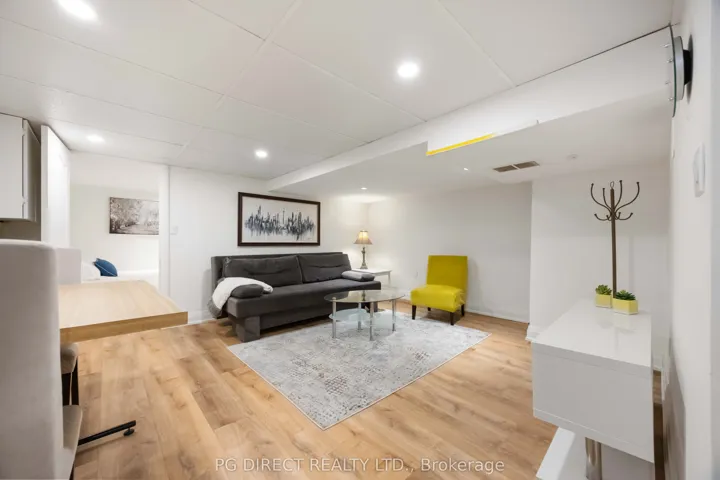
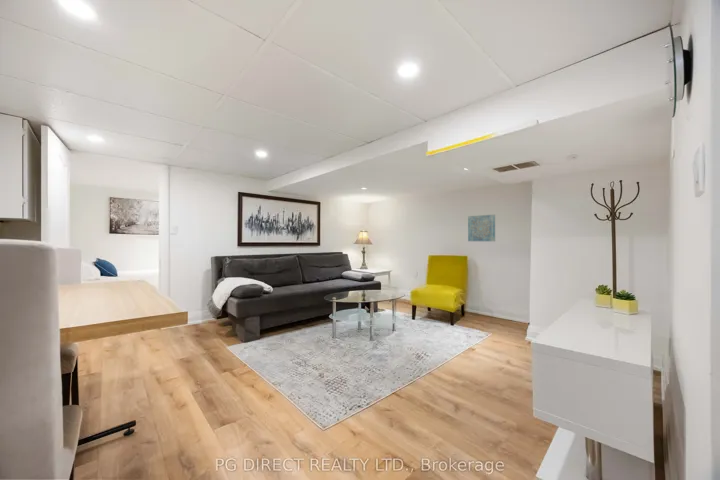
+ wall art [467,214,496,242]
